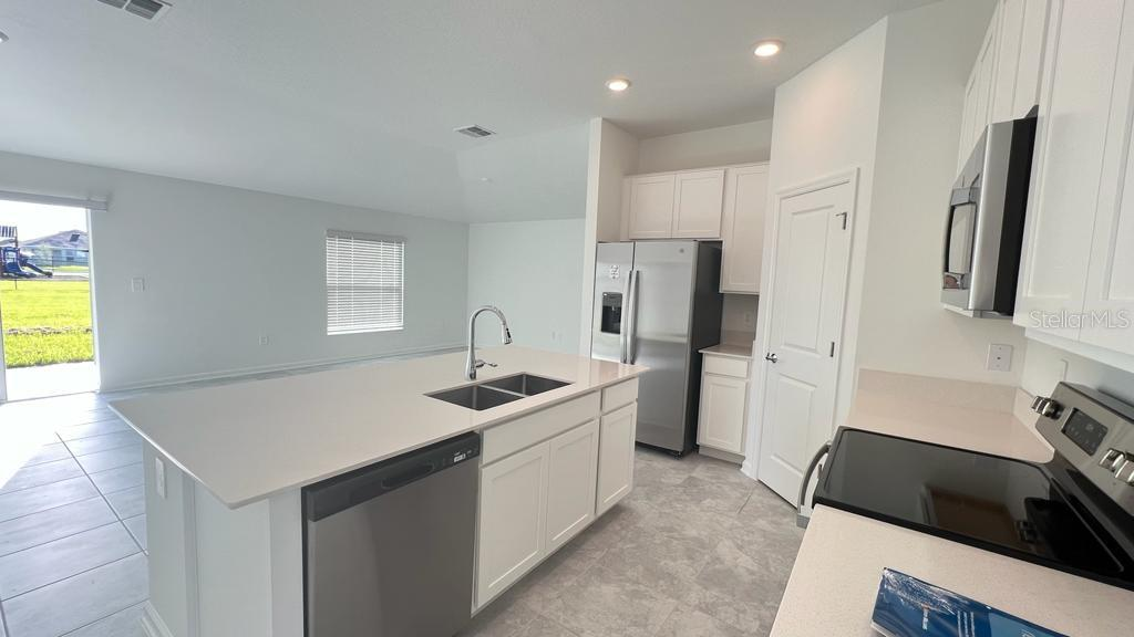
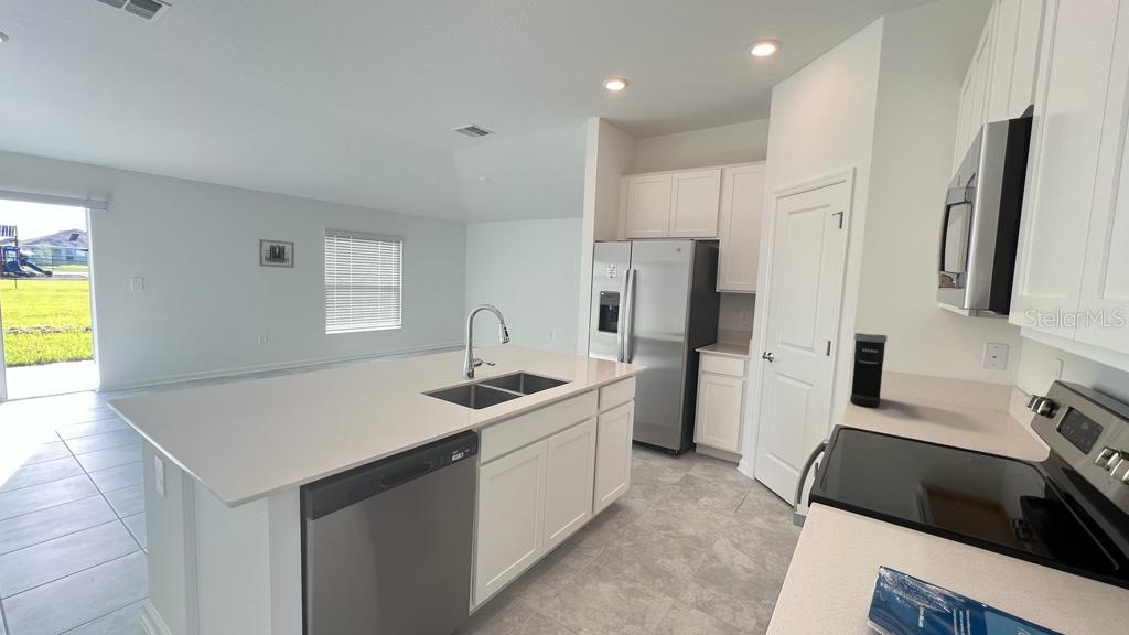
+ wall art [258,238,295,269]
+ coffee maker [849,332,889,408]
